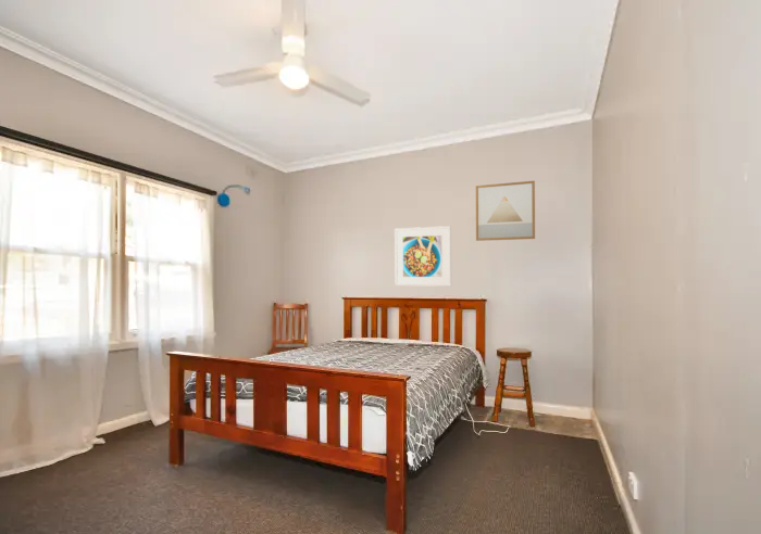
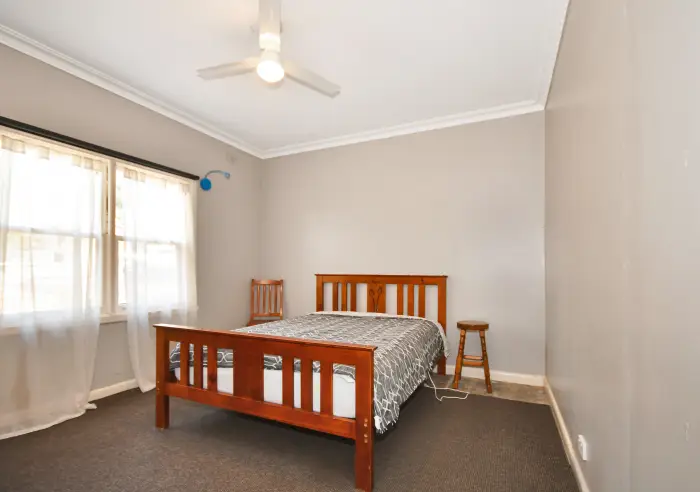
- wall art [475,180,536,242]
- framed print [394,225,452,288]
